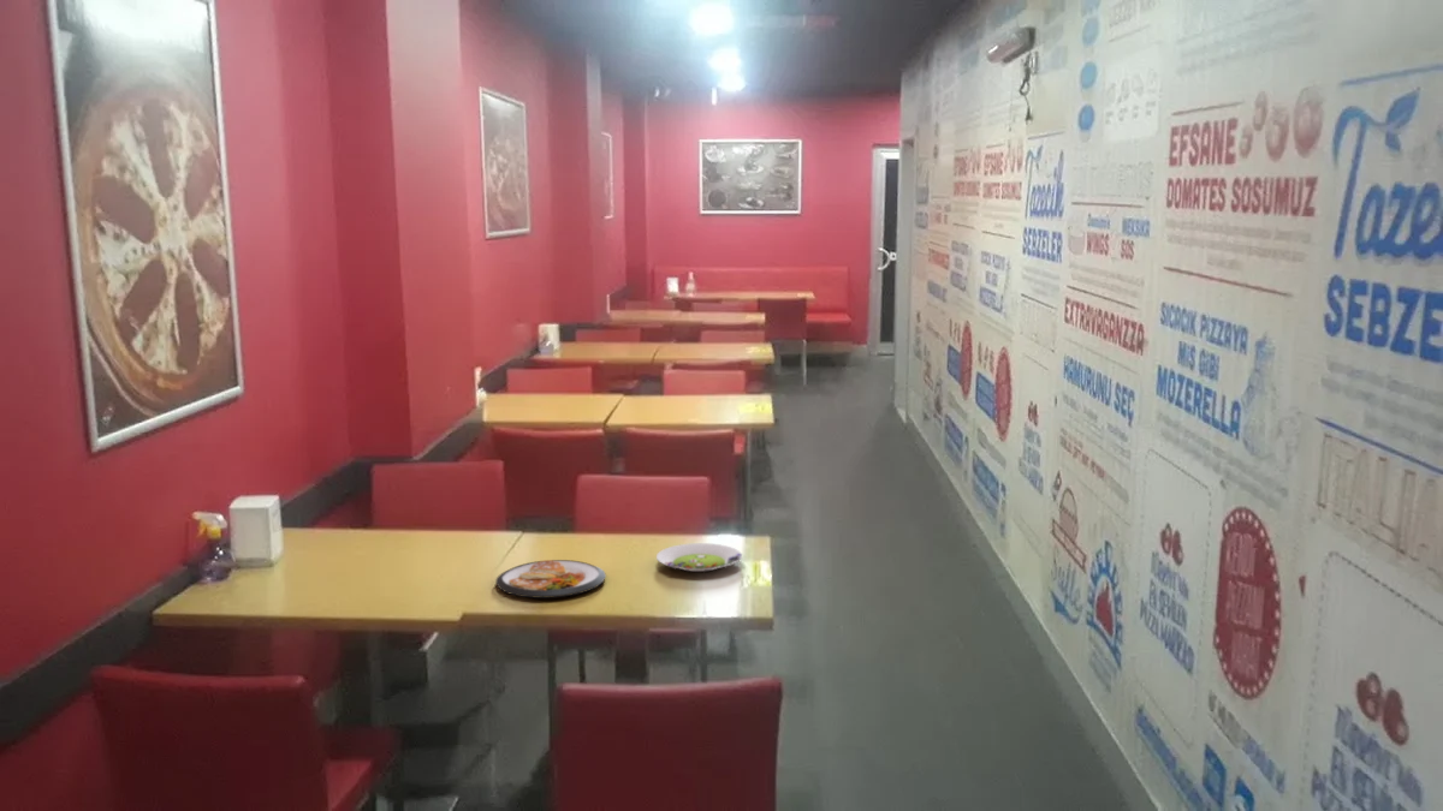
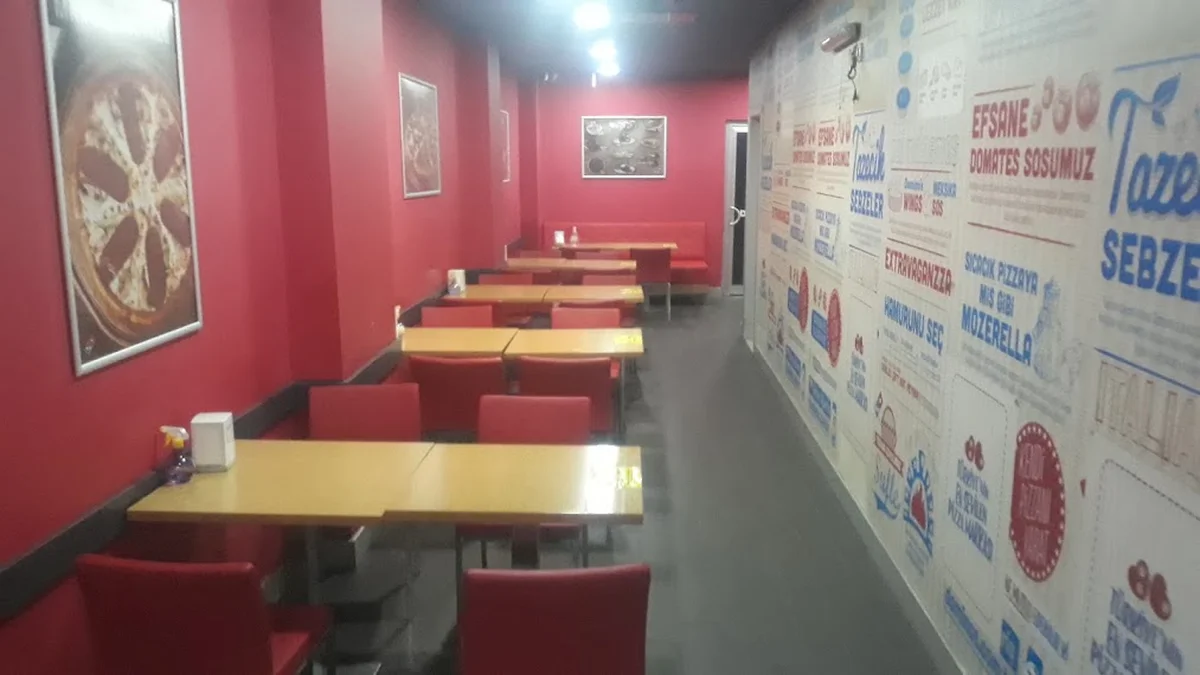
- salad plate [655,542,743,573]
- dish [494,559,607,600]
